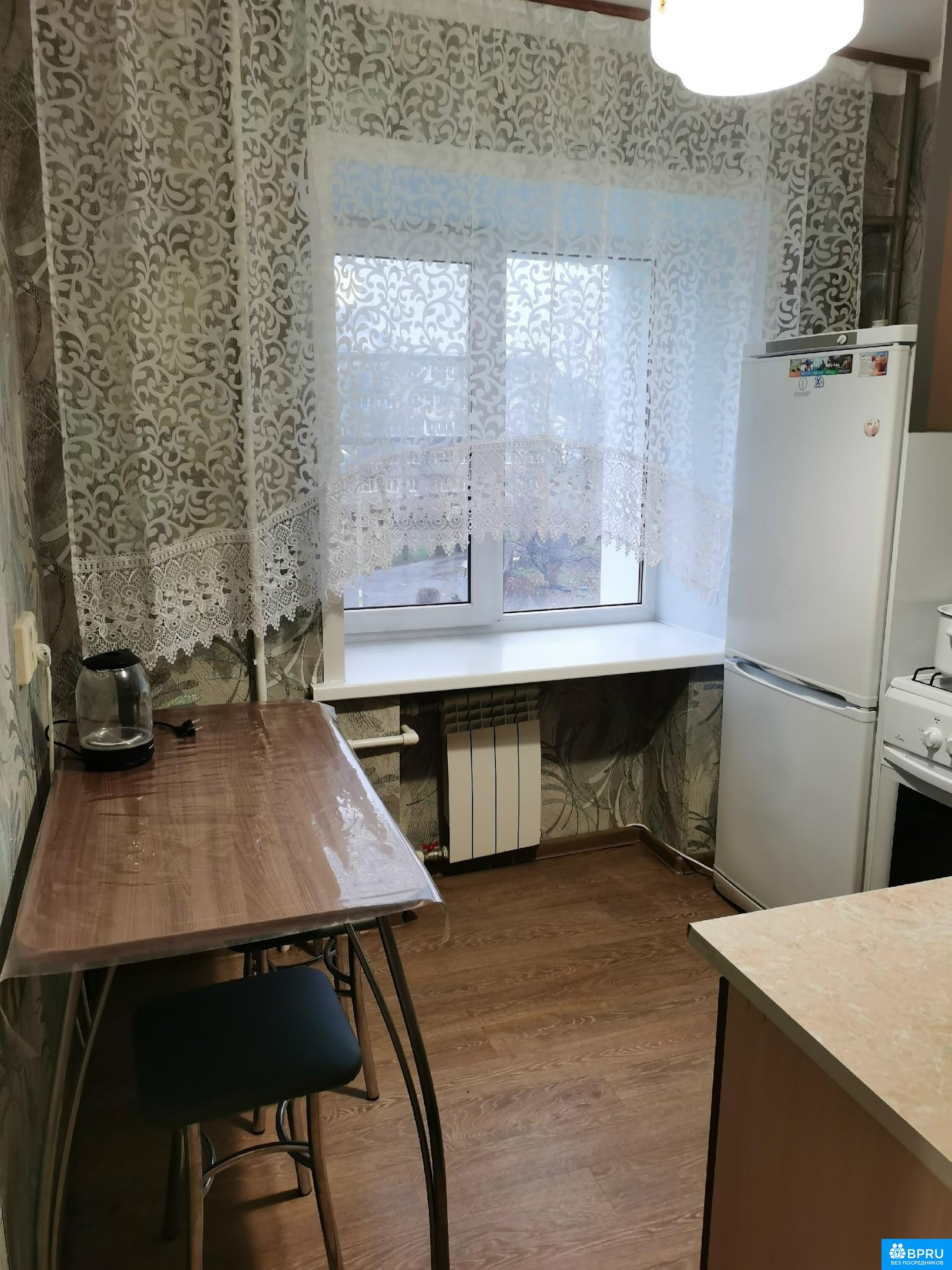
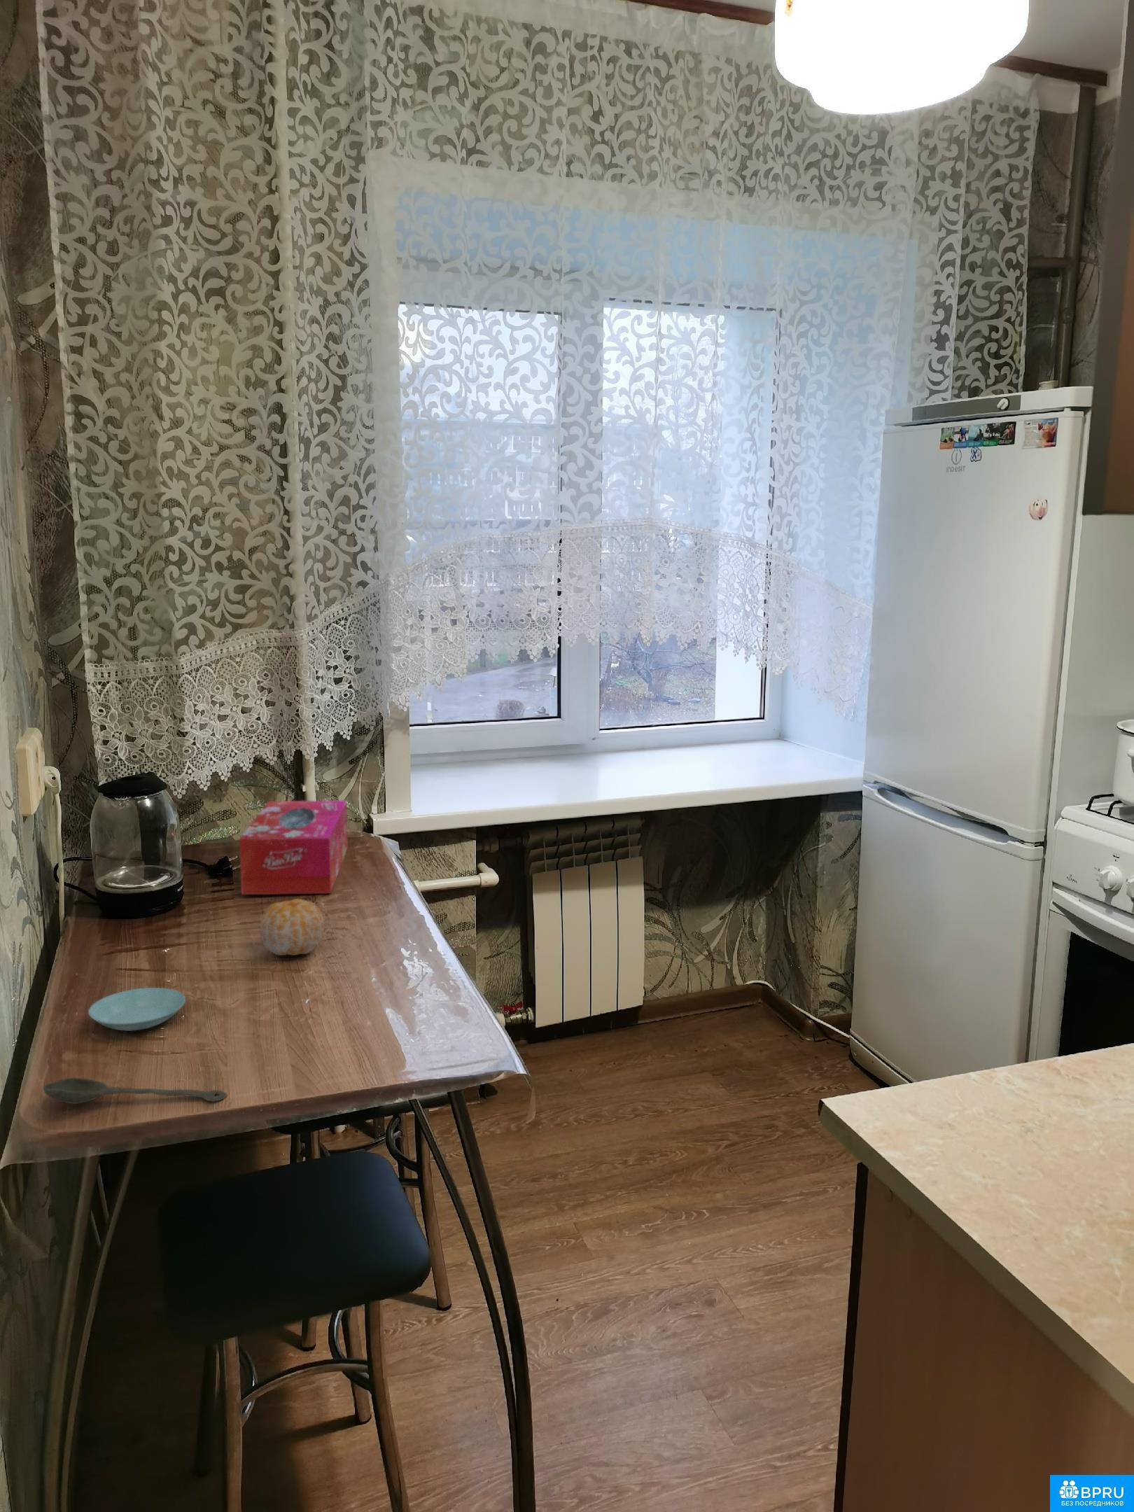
+ fruit [258,898,324,956]
+ tissue box [238,800,349,895]
+ spoon [42,1076,229,1105]
+ saucer [87,987,186,1032]
